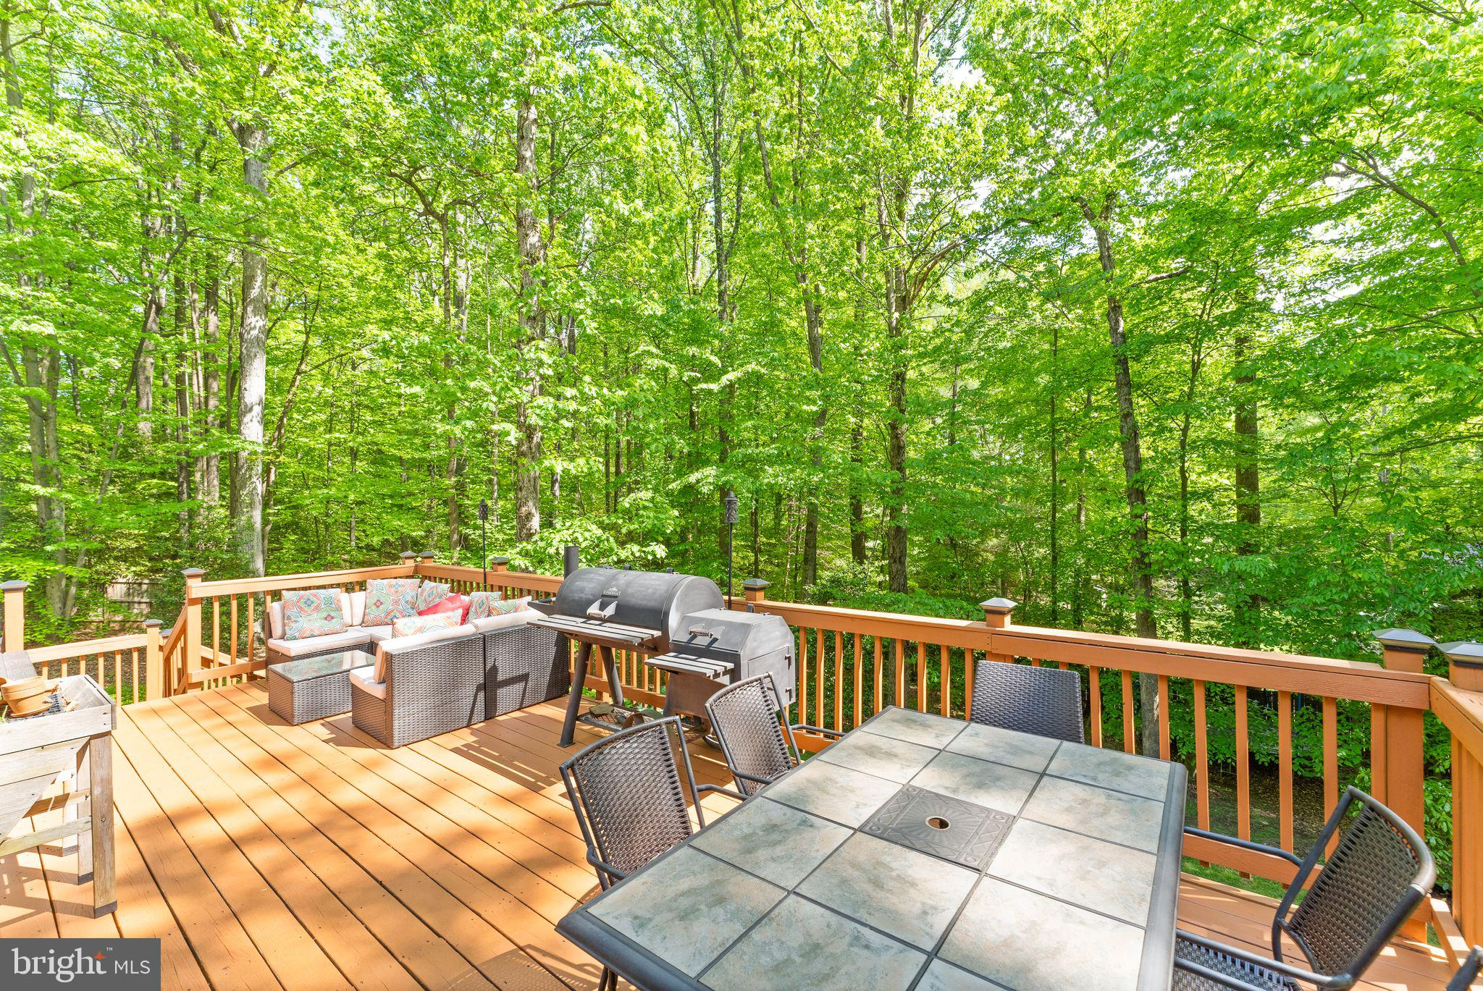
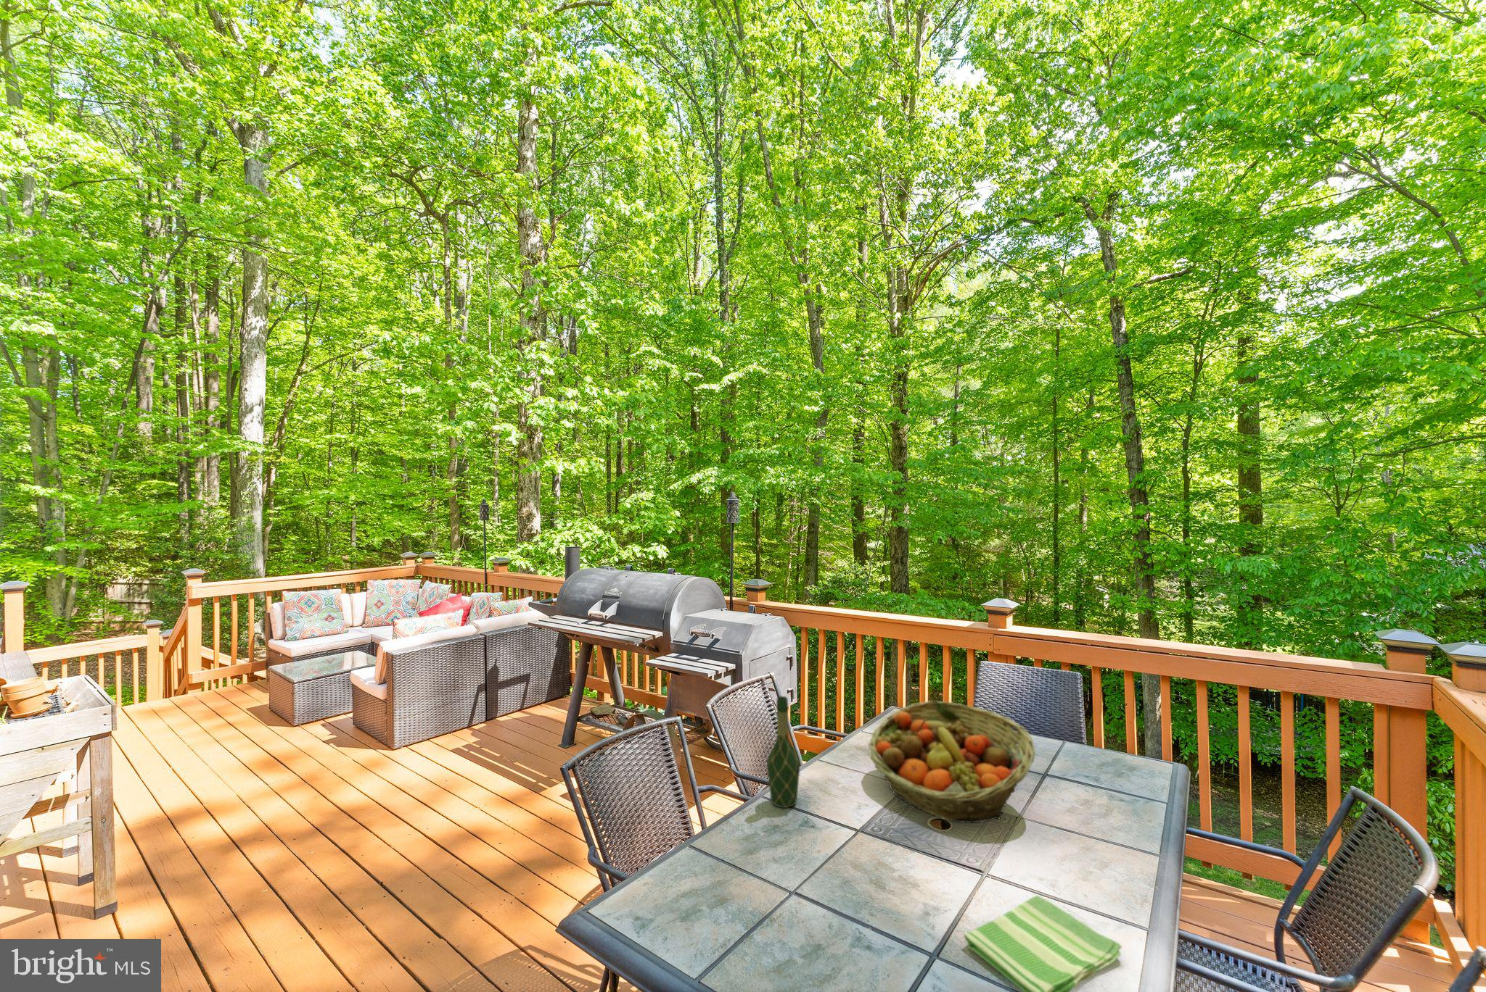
+ wine bottle [766,695,800,808]
+ fruit basket [868,700,1035,824]
+ dish towel [963,895,1123,992]
